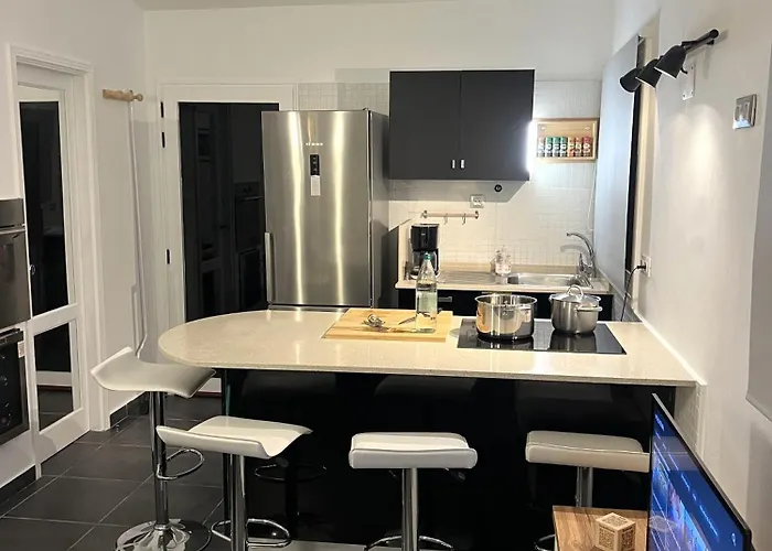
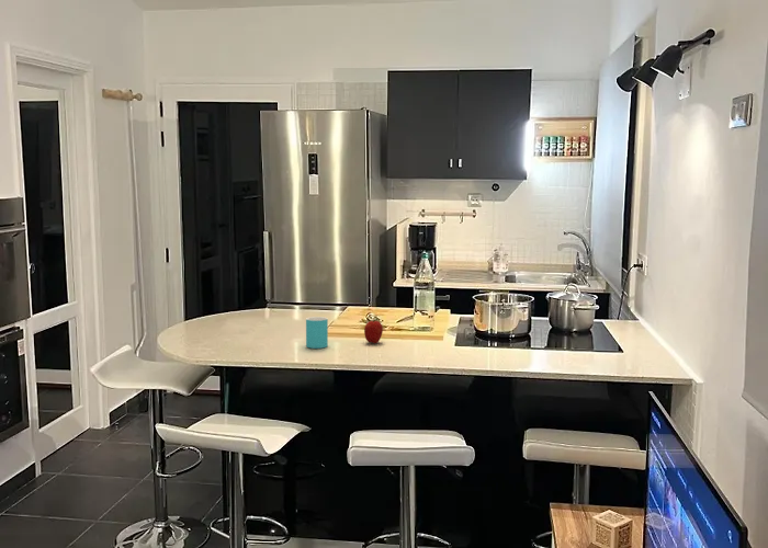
+ fruit [363,318,384,344]
+ cup [305,316,329,350]
